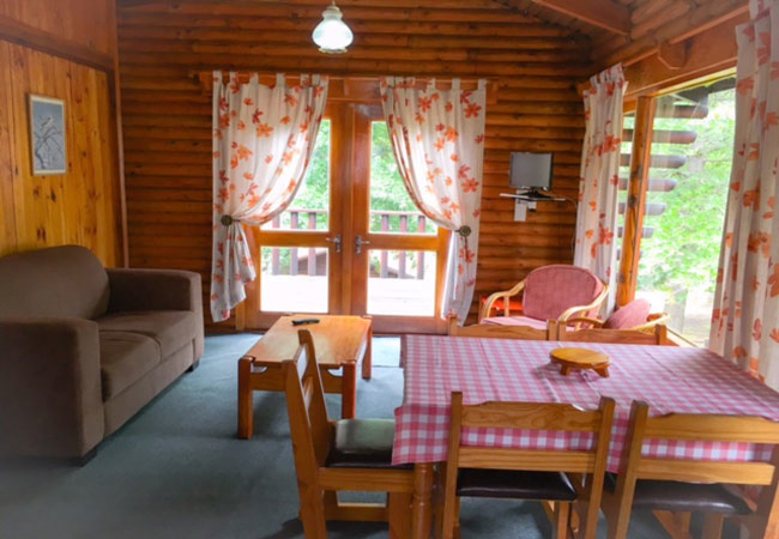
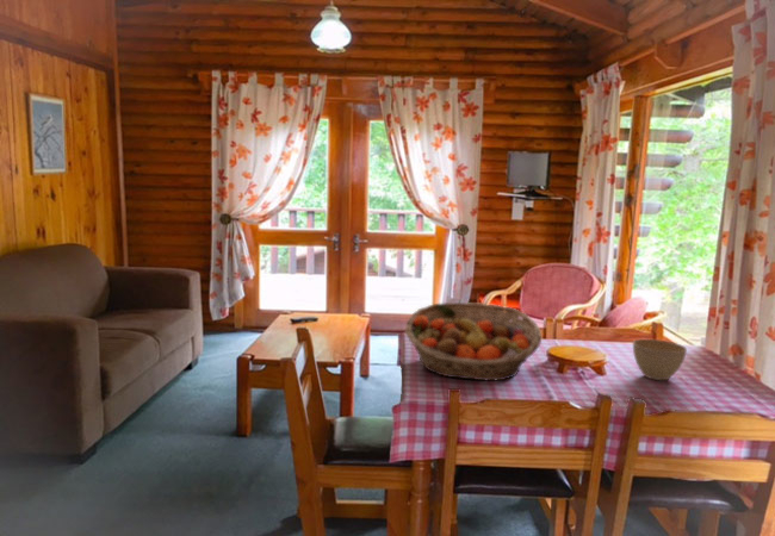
+ flower pot [632,338,688,381]
+ fruit basket [404,301,542,381]
